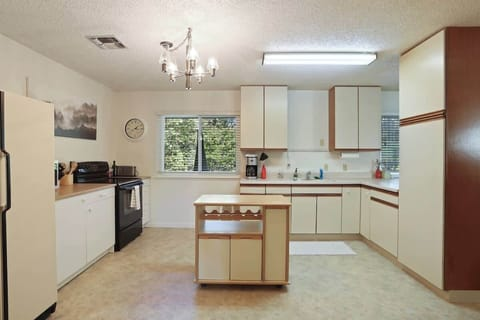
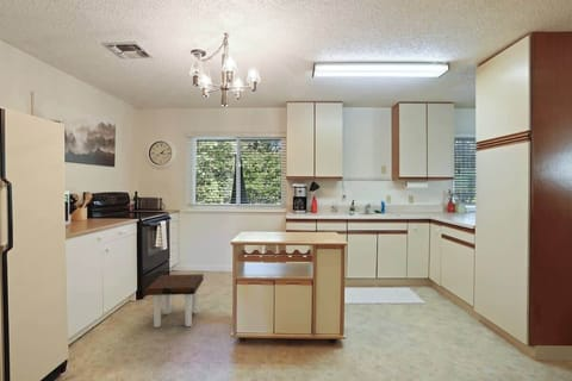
+ side table [145,273,205,329]
